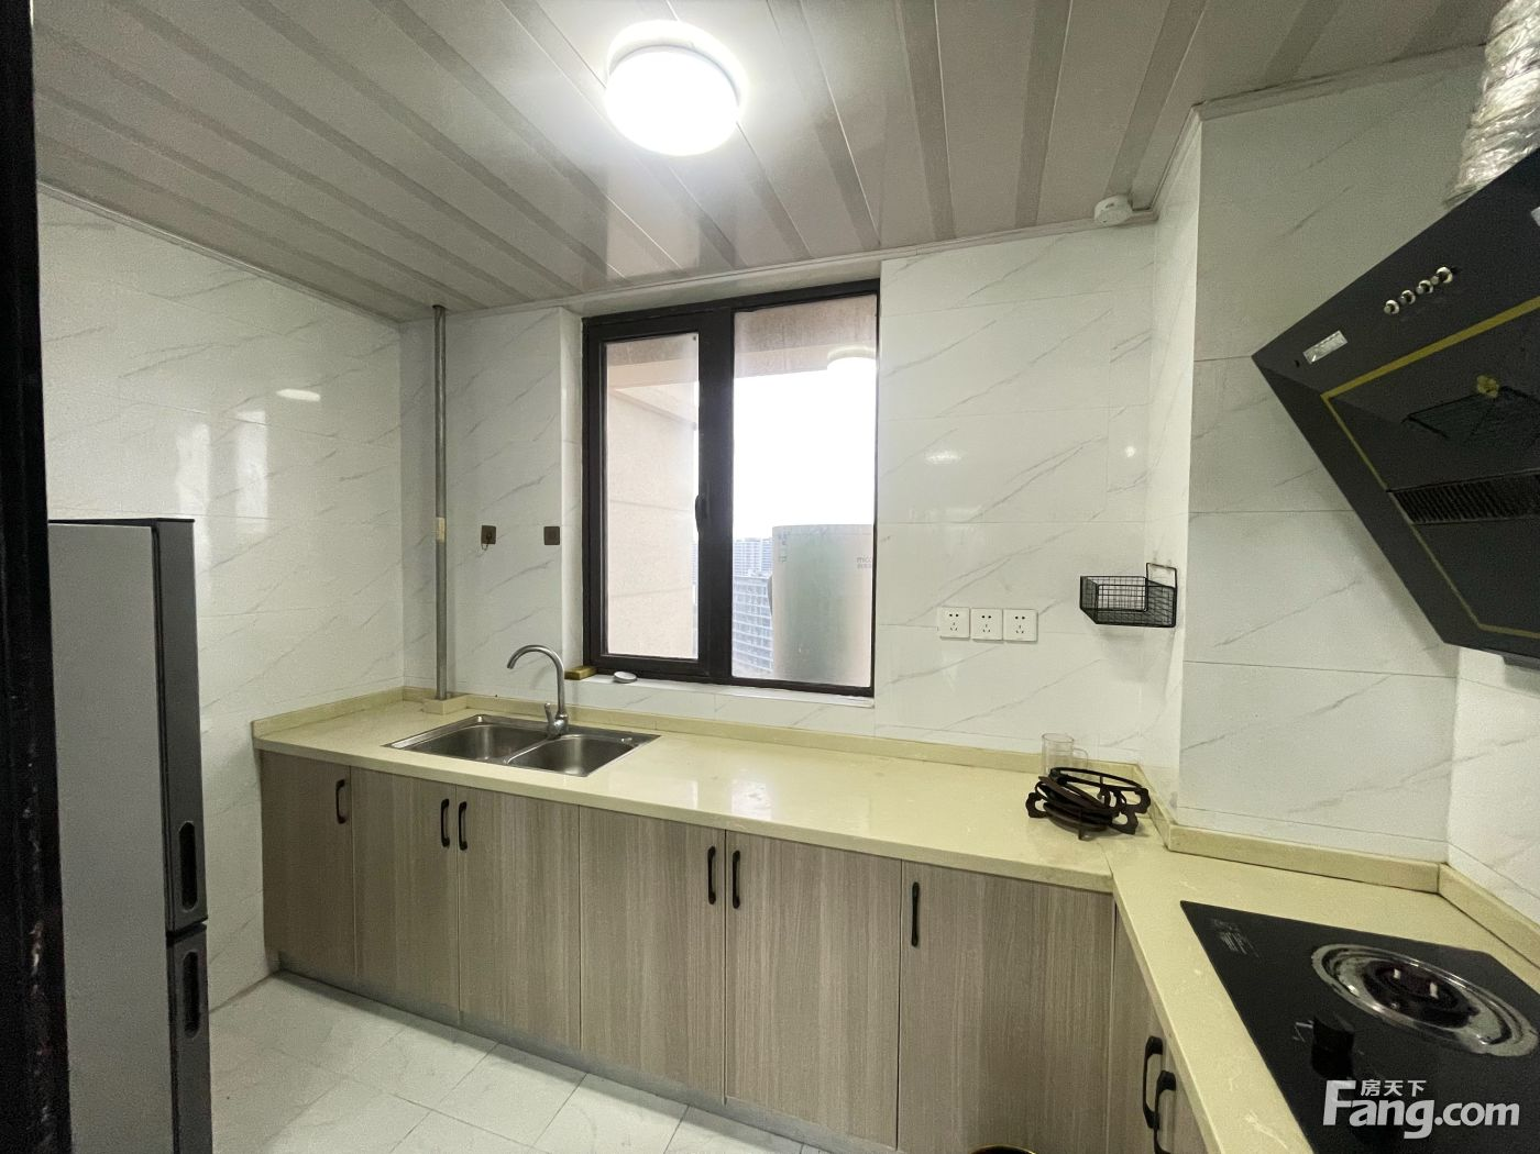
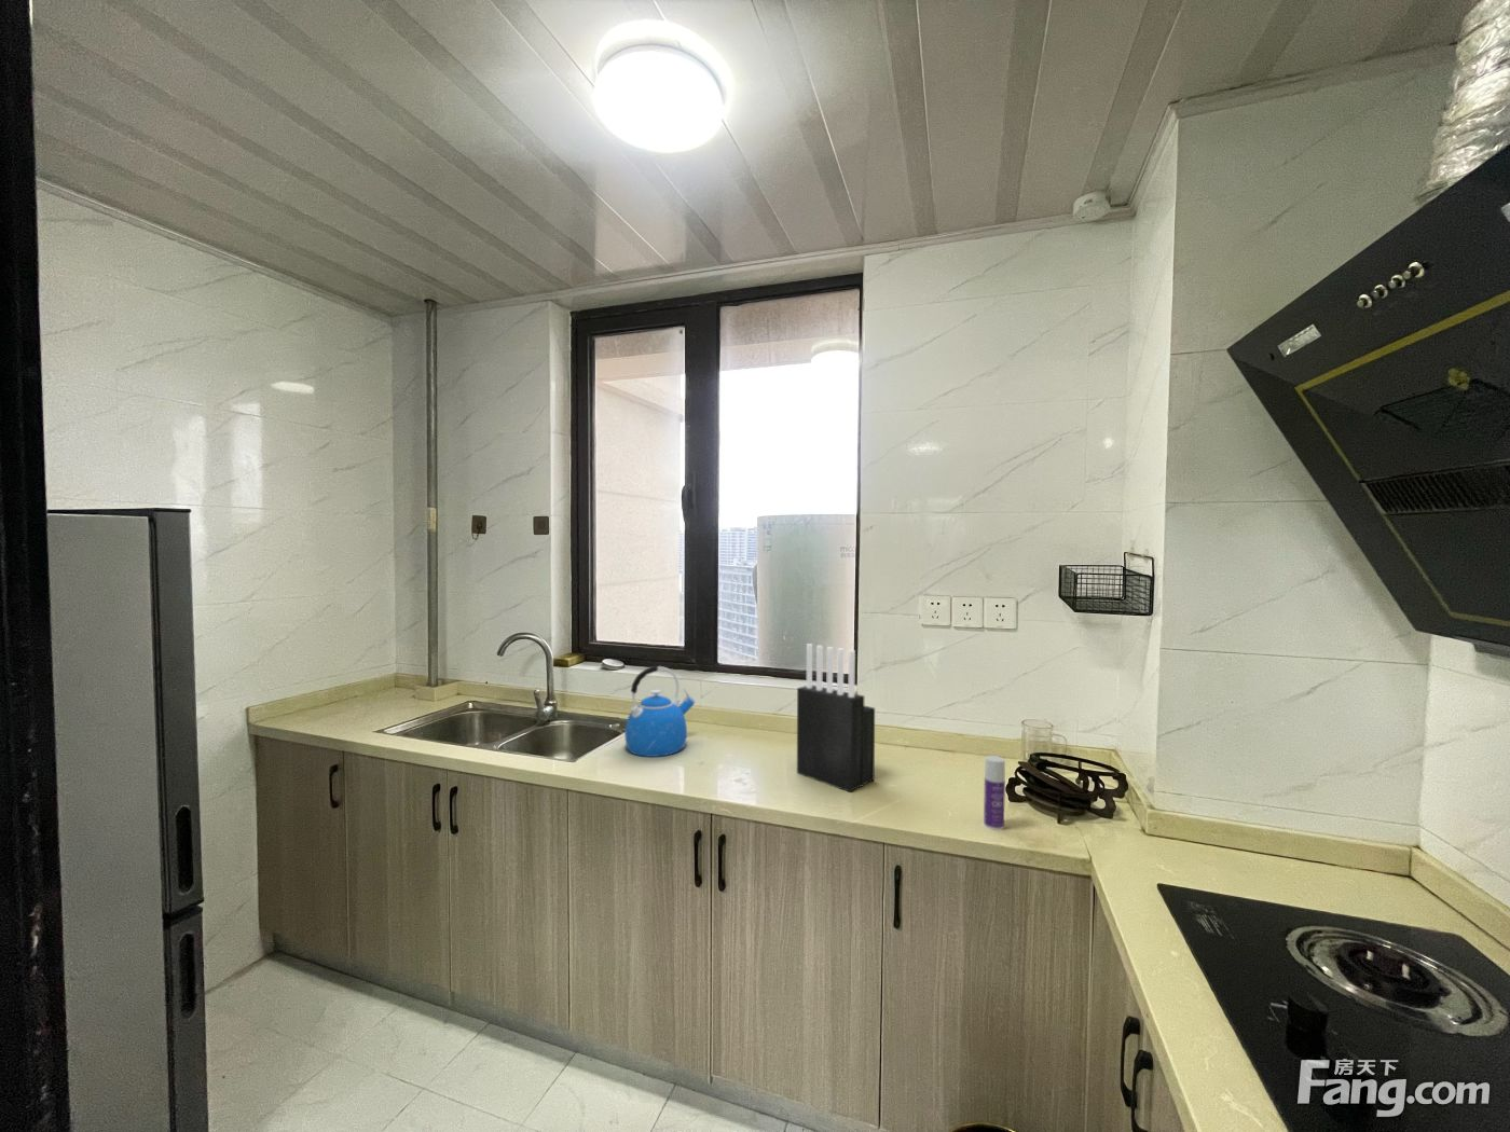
+ knife block [795,642,876,793]
+ bottle [982,755,1006,831]
+ kettle [624,665,696,757]
